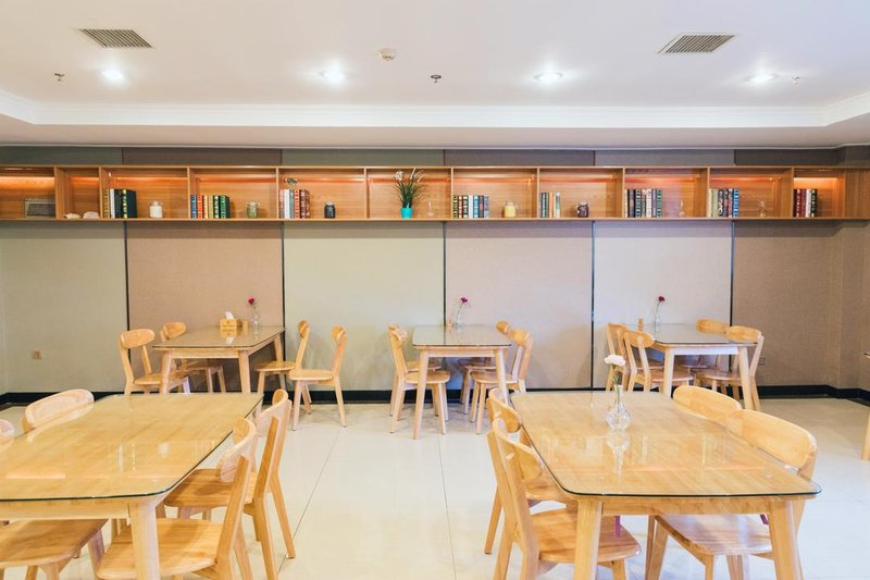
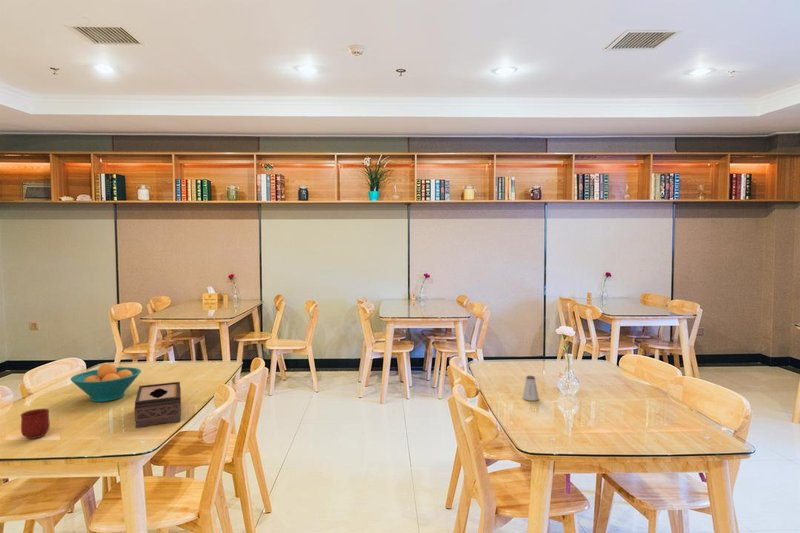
+ mug [20,408,51,440]
+ saltshaker [521,375,540,402]
+ fruit bowl [70,362,142,403]
+ tissue box [133,381,182,429]
